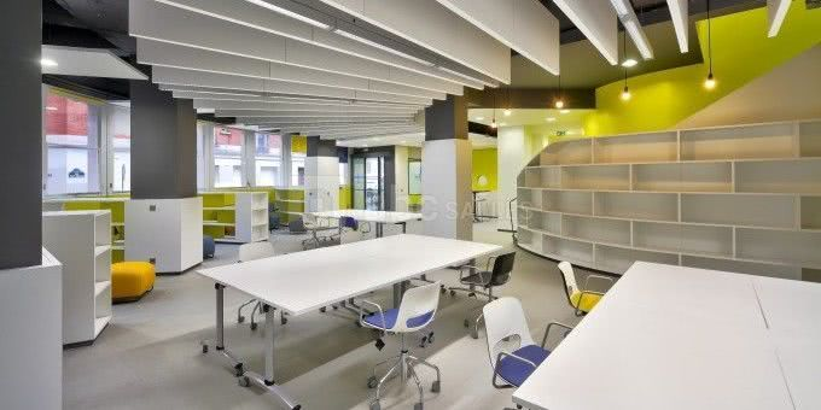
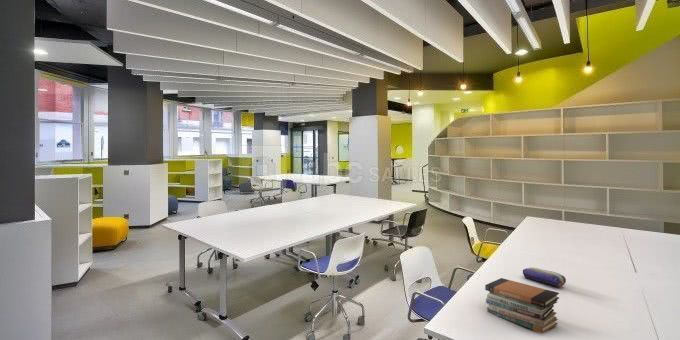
+ pencil case [522,267,567,288]
+ book stack [484,277,560,334]
